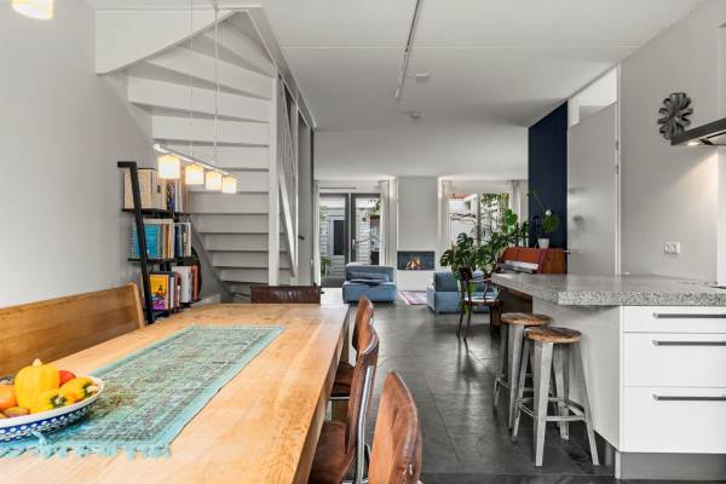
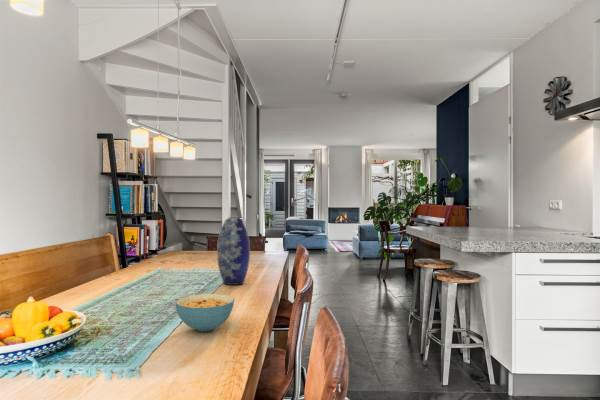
+ cereal bowl [175,293,235,332]
+ vase [216,217,251,286]
